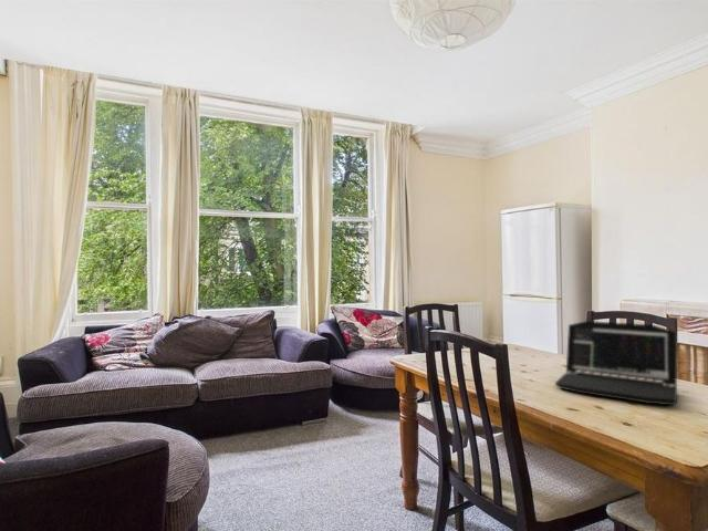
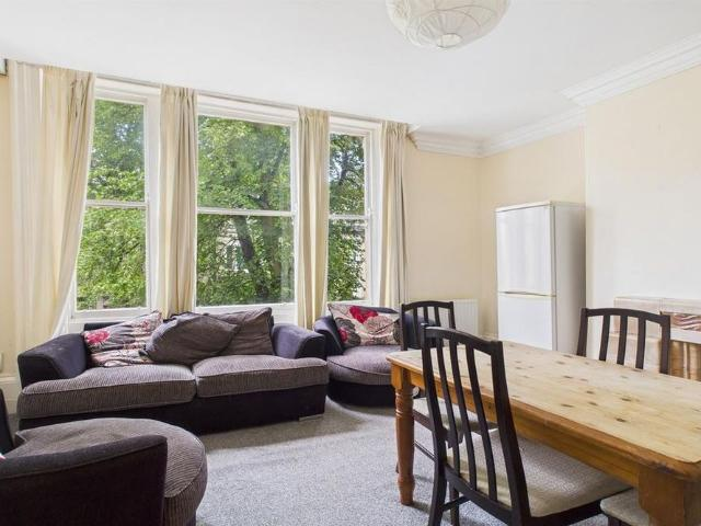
- laptop [554,320,678,406]
